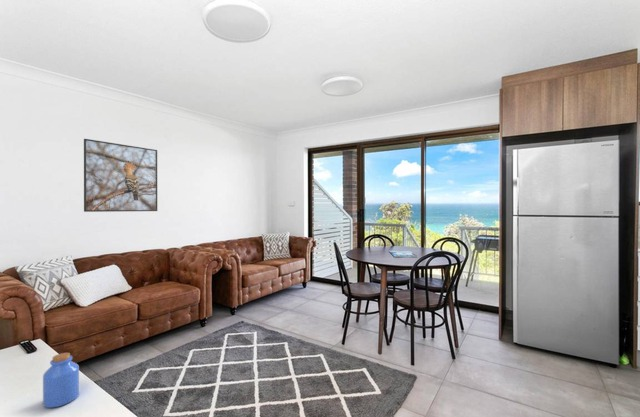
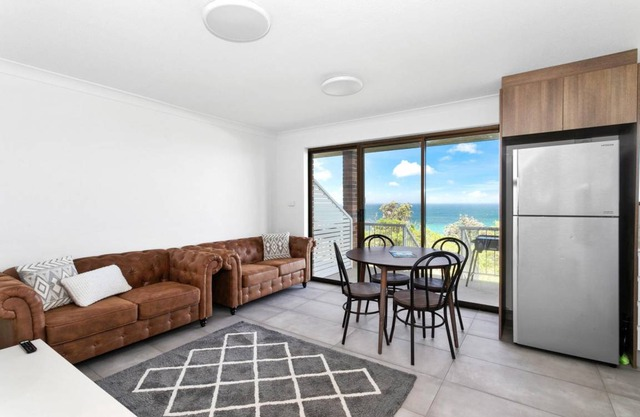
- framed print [83,138,158,213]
- jar [42,352,80,409]
